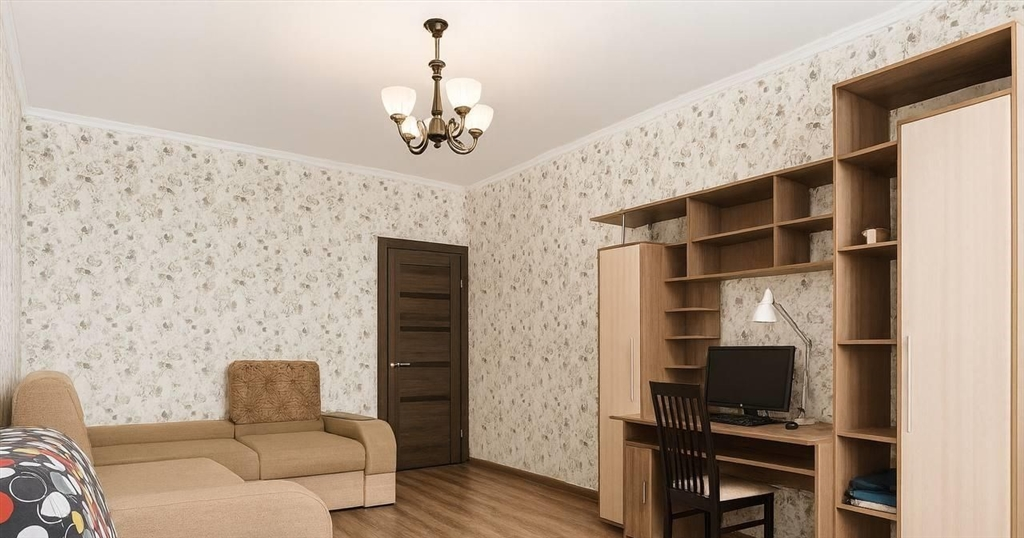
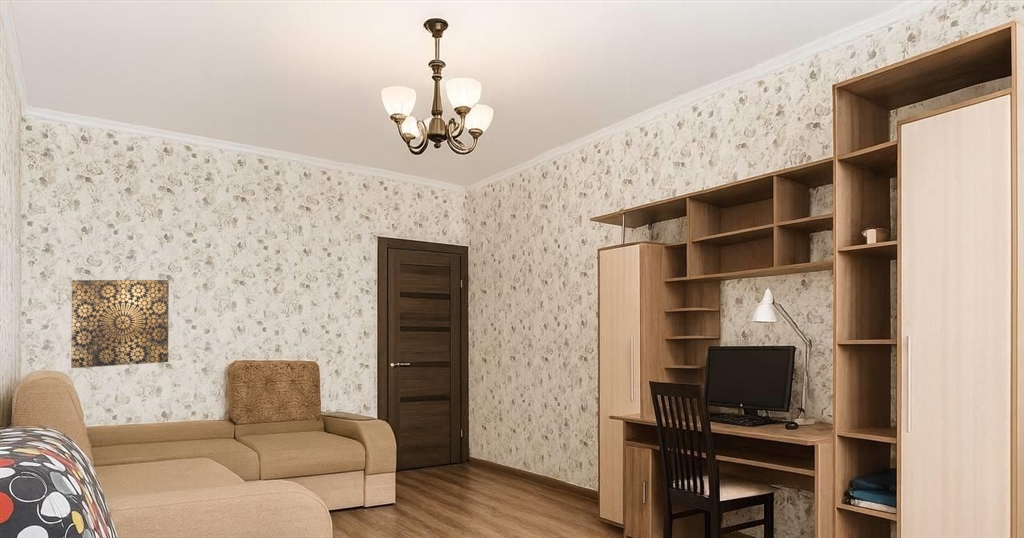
+ wall art [70,279,170,369]
